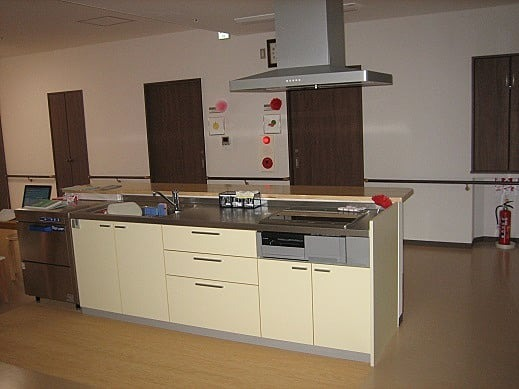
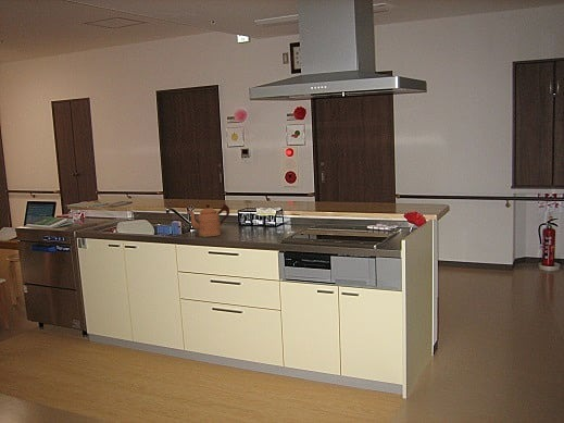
+ coffeepot [187,203,230,238]
